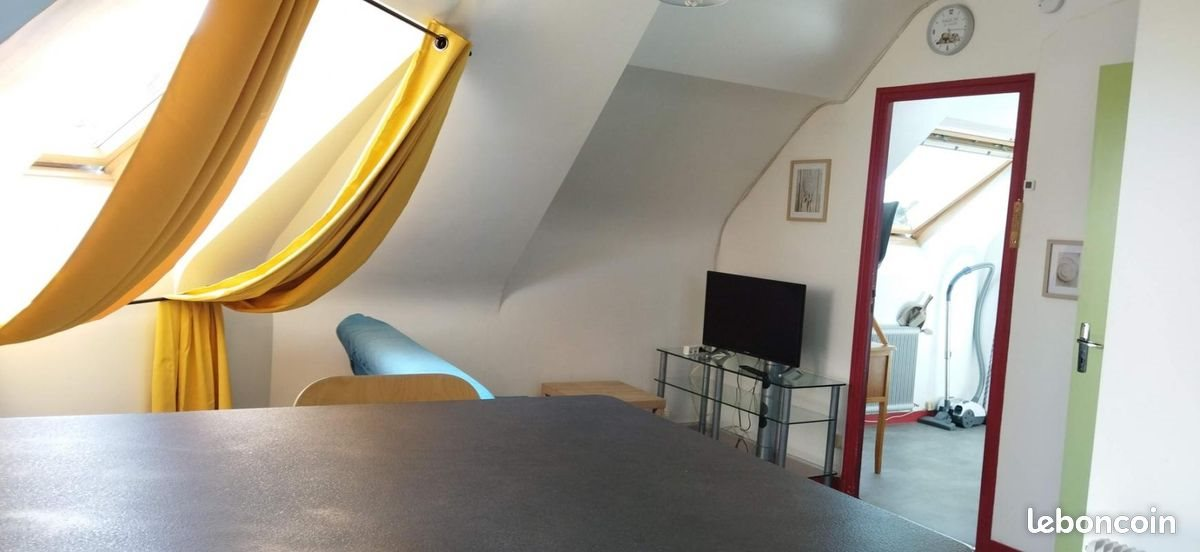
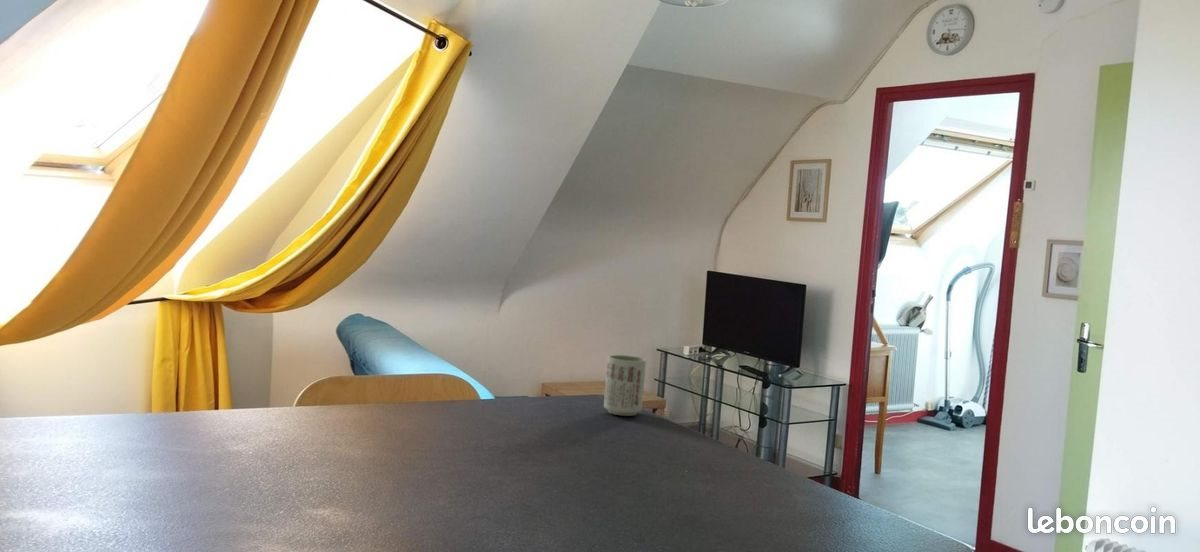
+ cup [603,354,647,417]
